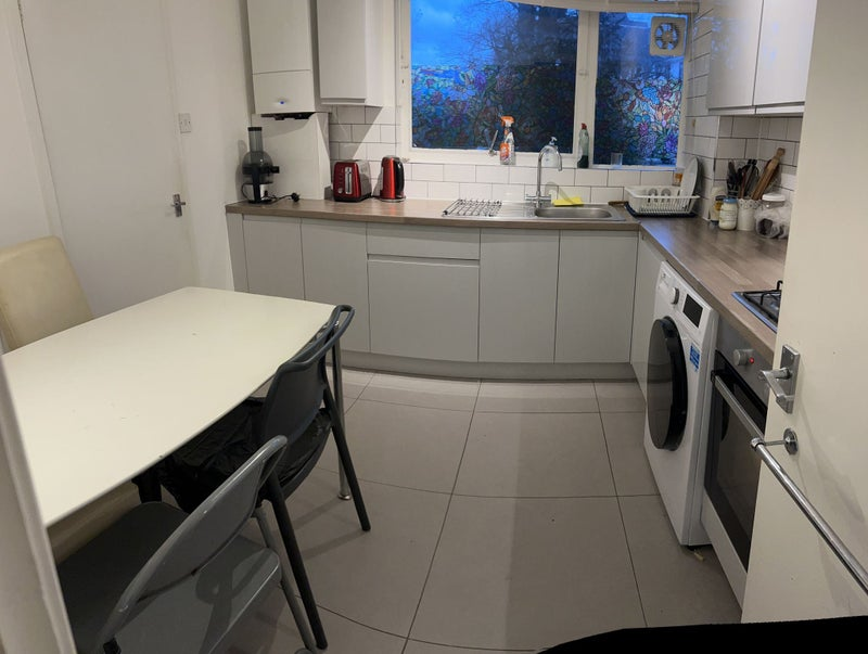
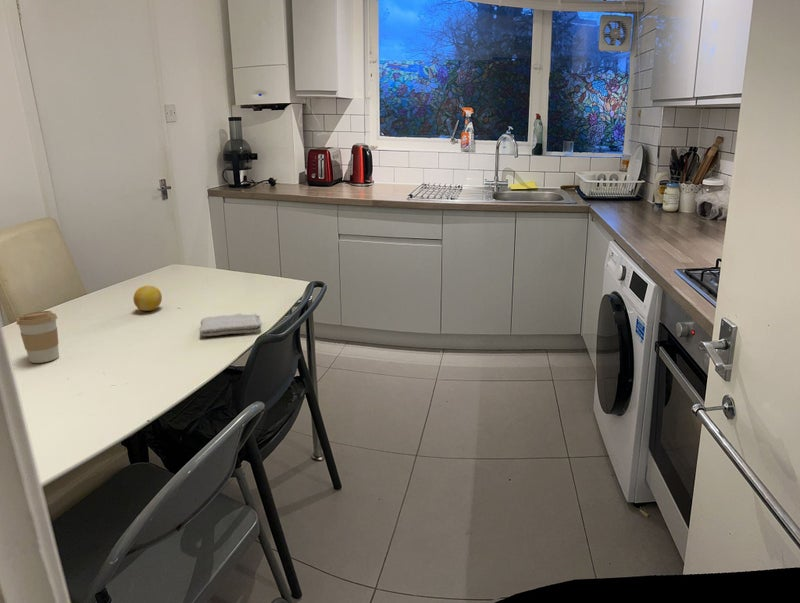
+ coffee cup [16,310,60,364]
+ fruit [132,285,163,312]
+ washcloth [199,312,262,337]
